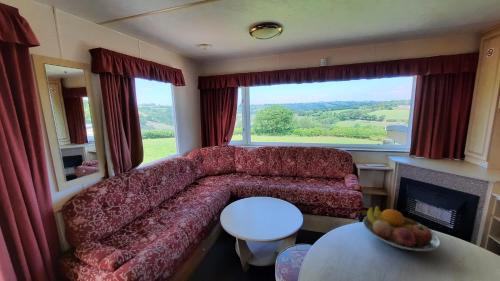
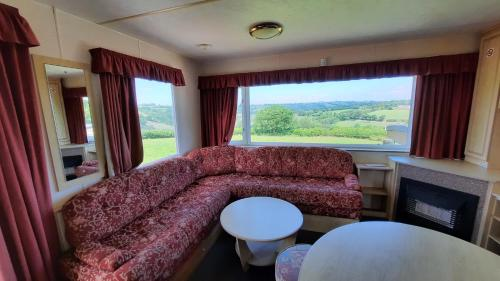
- fruit bowl [362,205,442,252]
